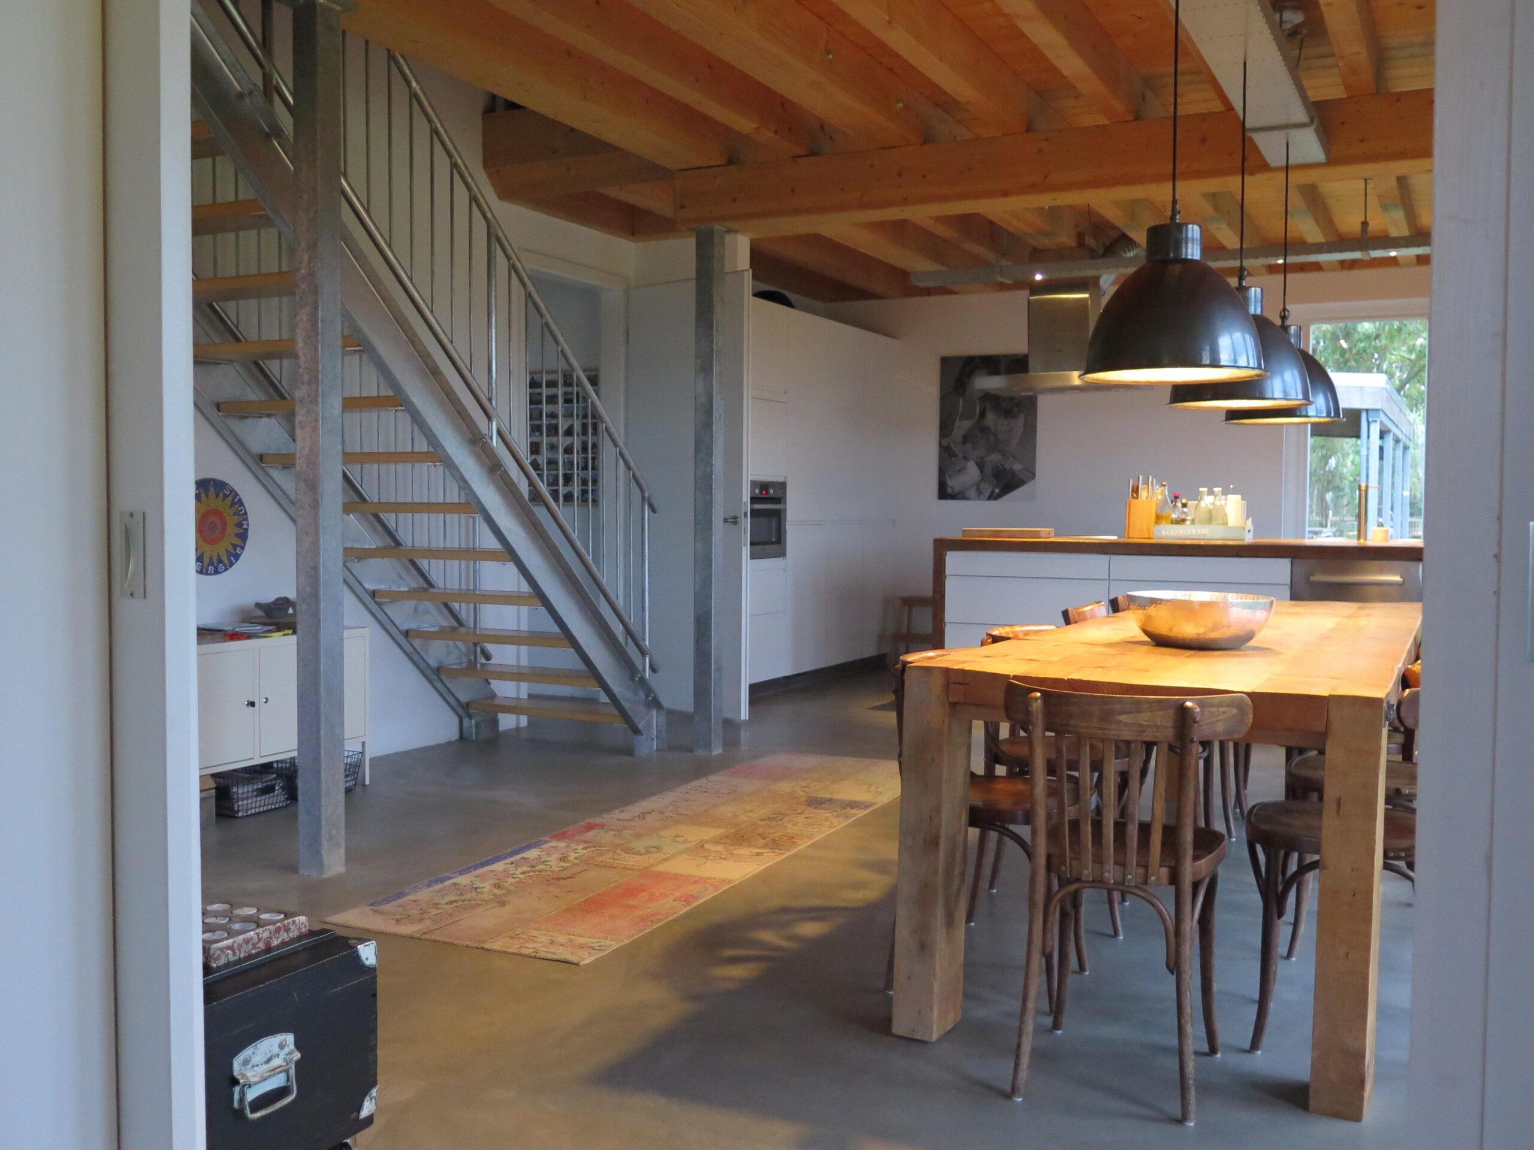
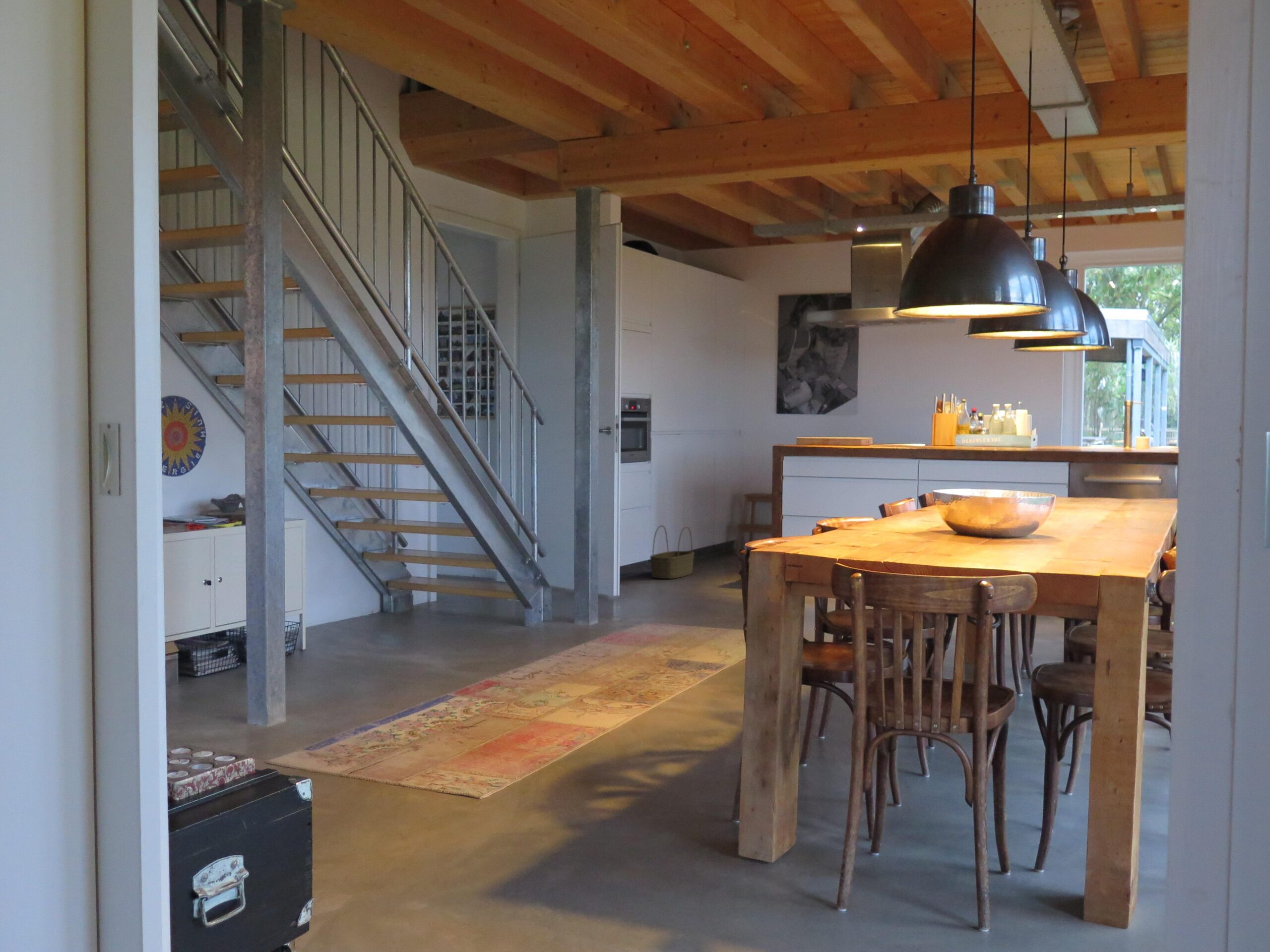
+ basket [649,525,695,579]
